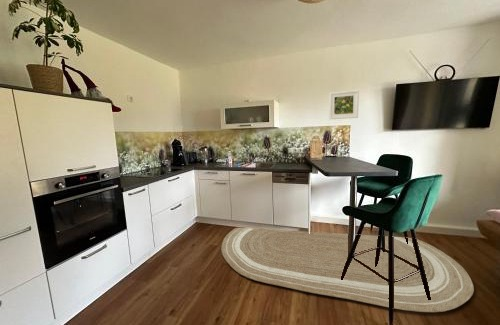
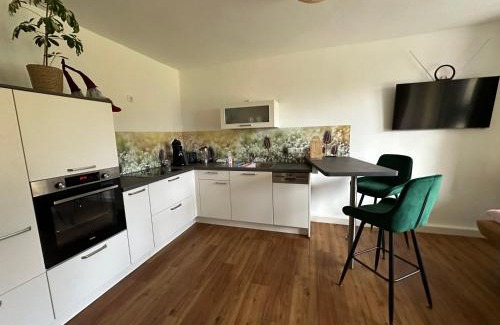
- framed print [328,89,360,120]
- rug [220,227,475,313]
